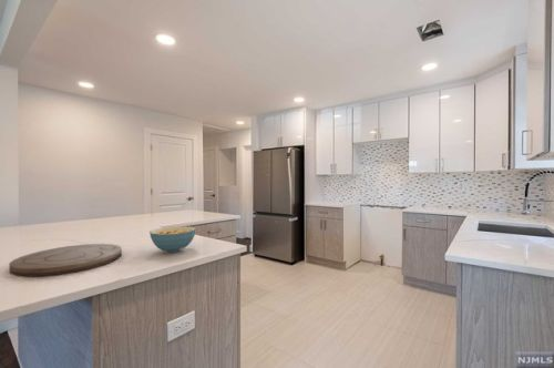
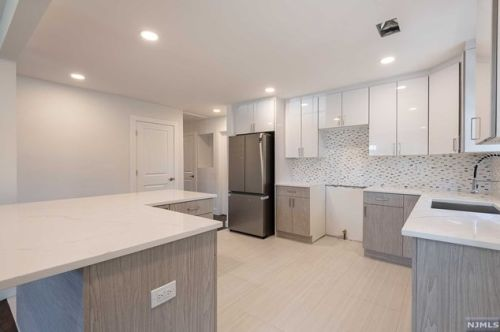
- cereal bowl [148,225,197,254]
- cutting board [8,243,123,278]
